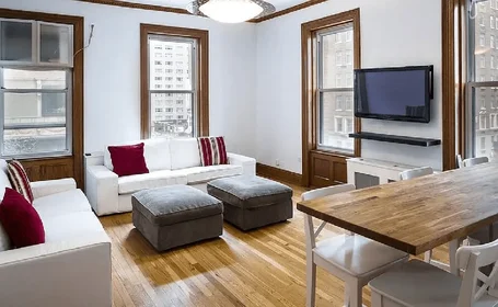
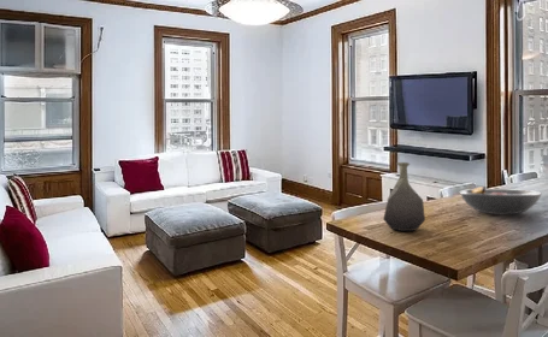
+ fruit bowl [459,185,543,215]
+ vase [382,161,426,232]
